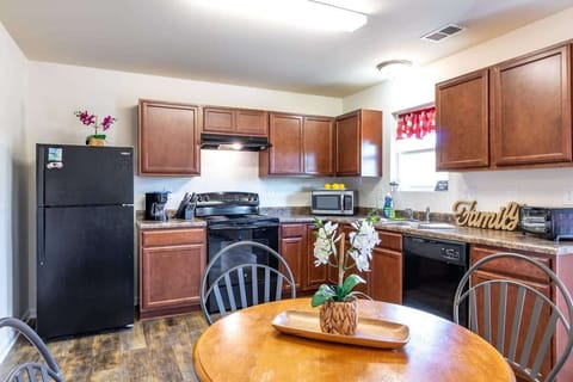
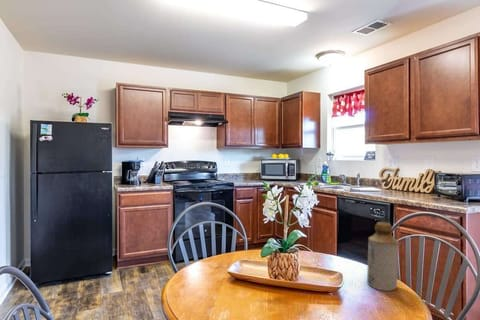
+ bottle [366,221,399,292]
